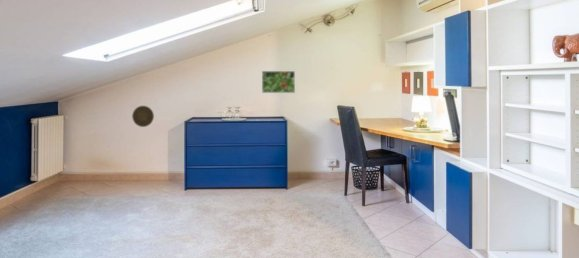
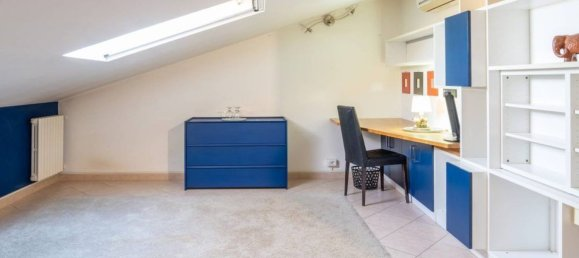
- decorative plate [131,105,155,128]
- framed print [261,70,296,94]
